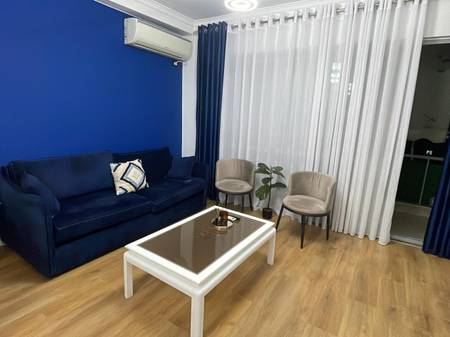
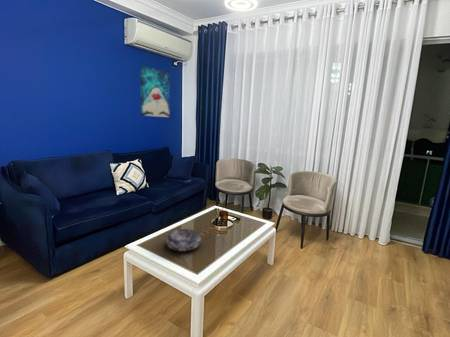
+ decorative bowl [165,228,202,252]
+ wall art [139,65,171,118]
